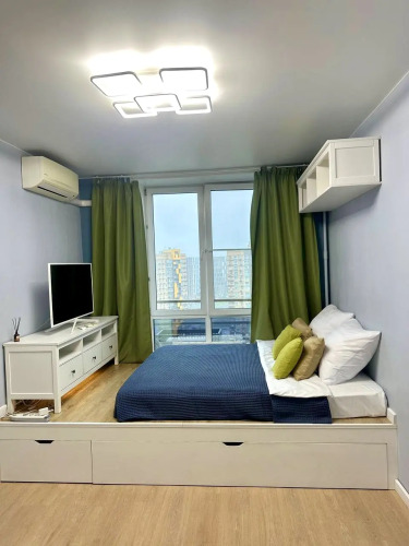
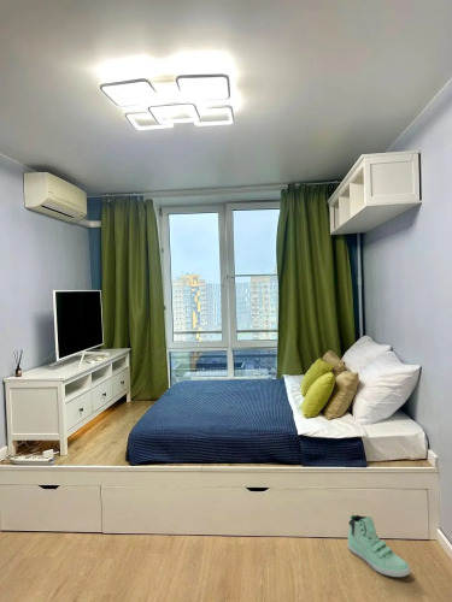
+ sneaker [347,514,412,578]
